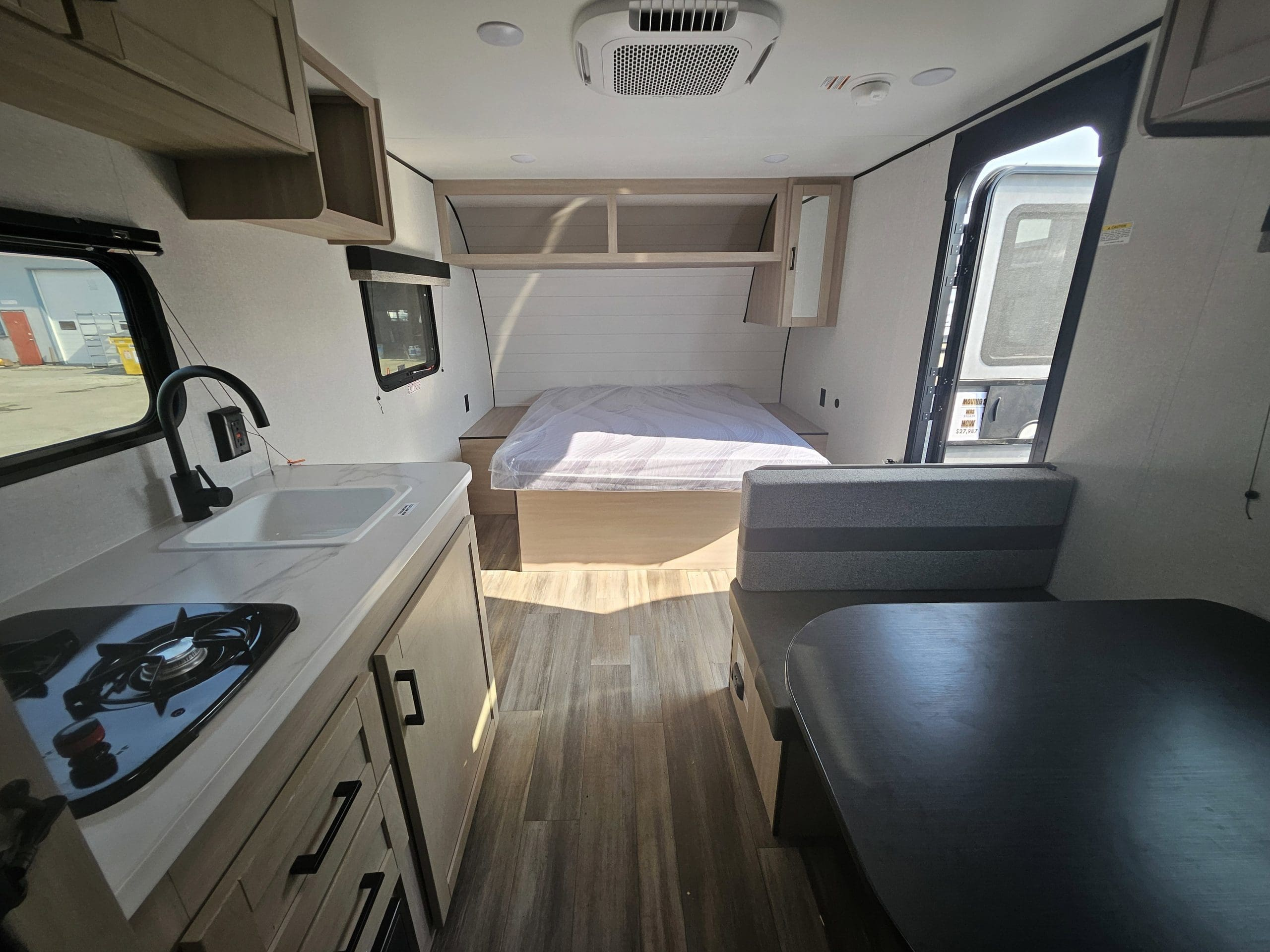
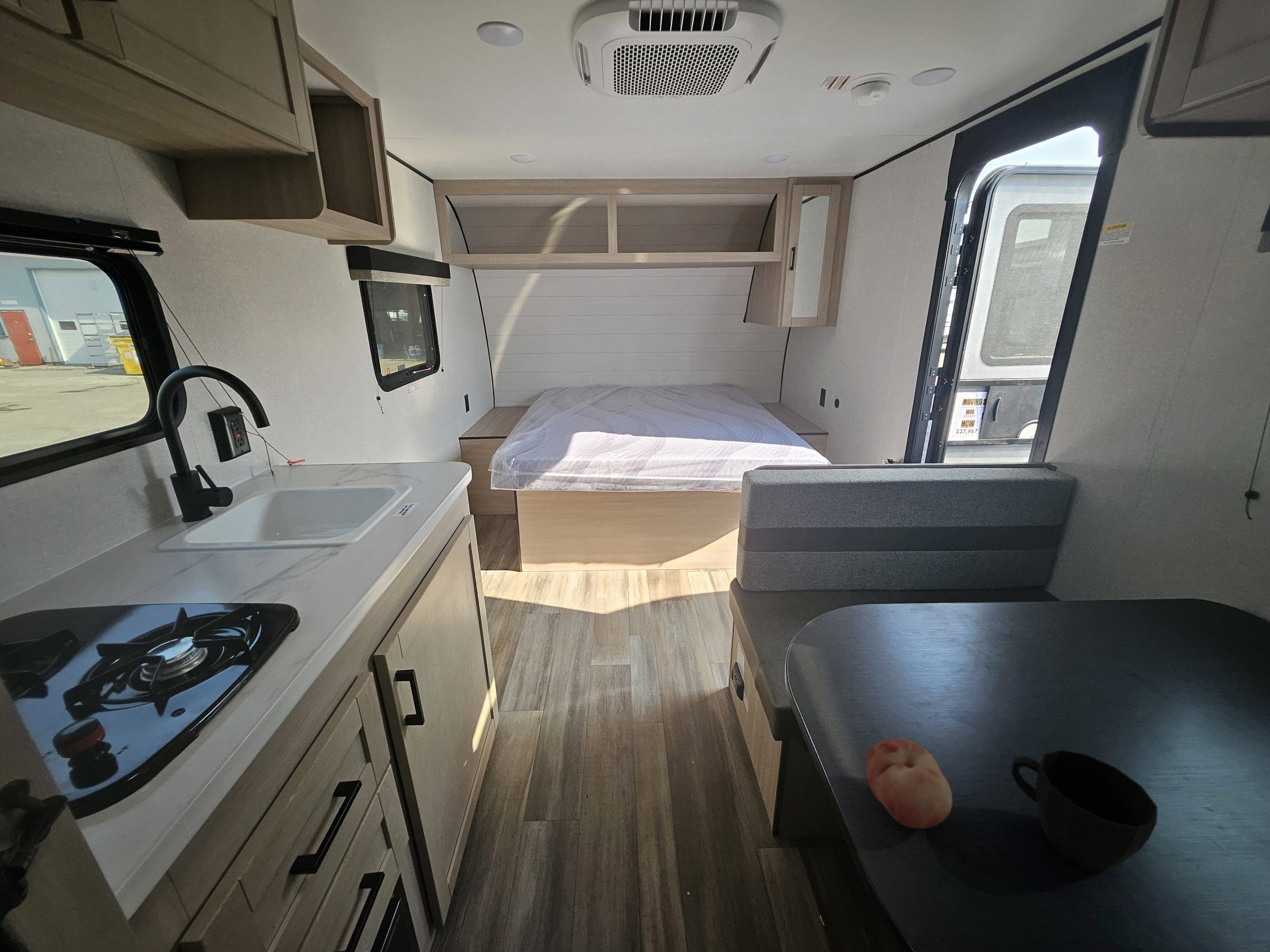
+ cup [1011,749,1158,872]
+ fruit [865,738,953,829]
